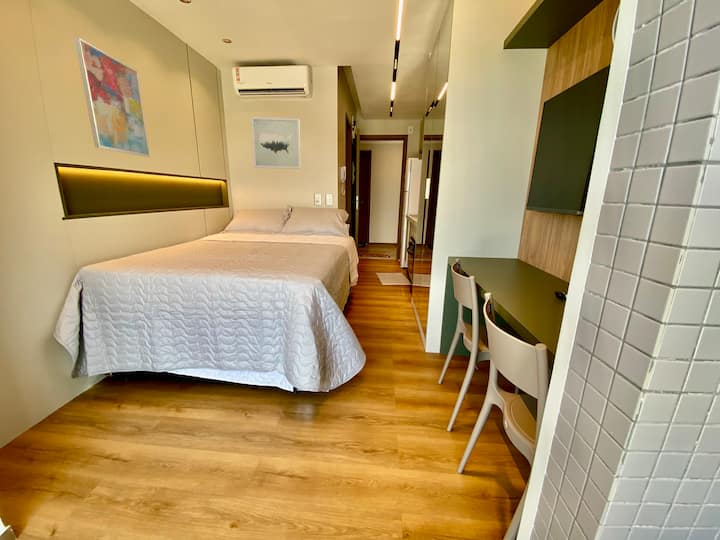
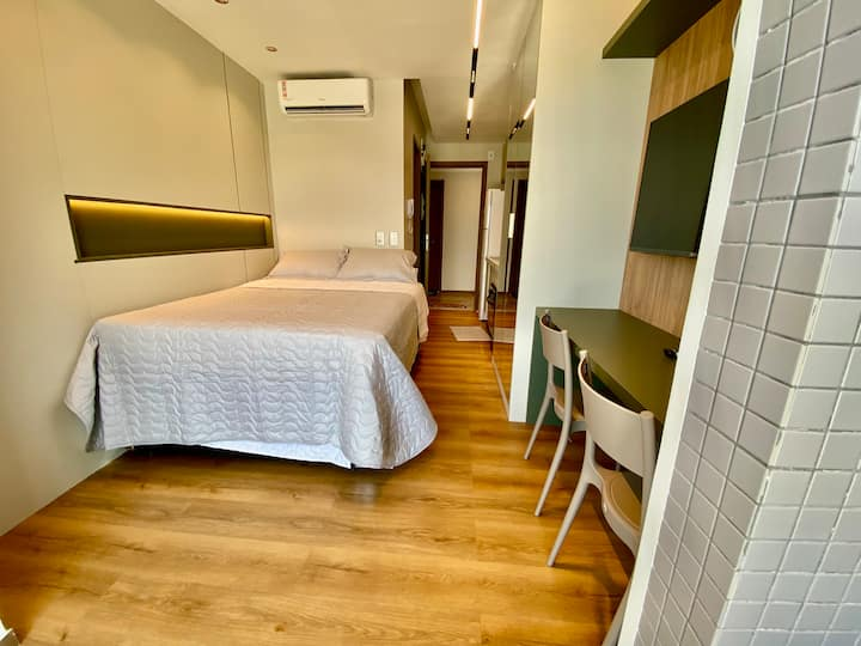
- wall art [73,36,151,158]
- wall art [250,116,302,170]
